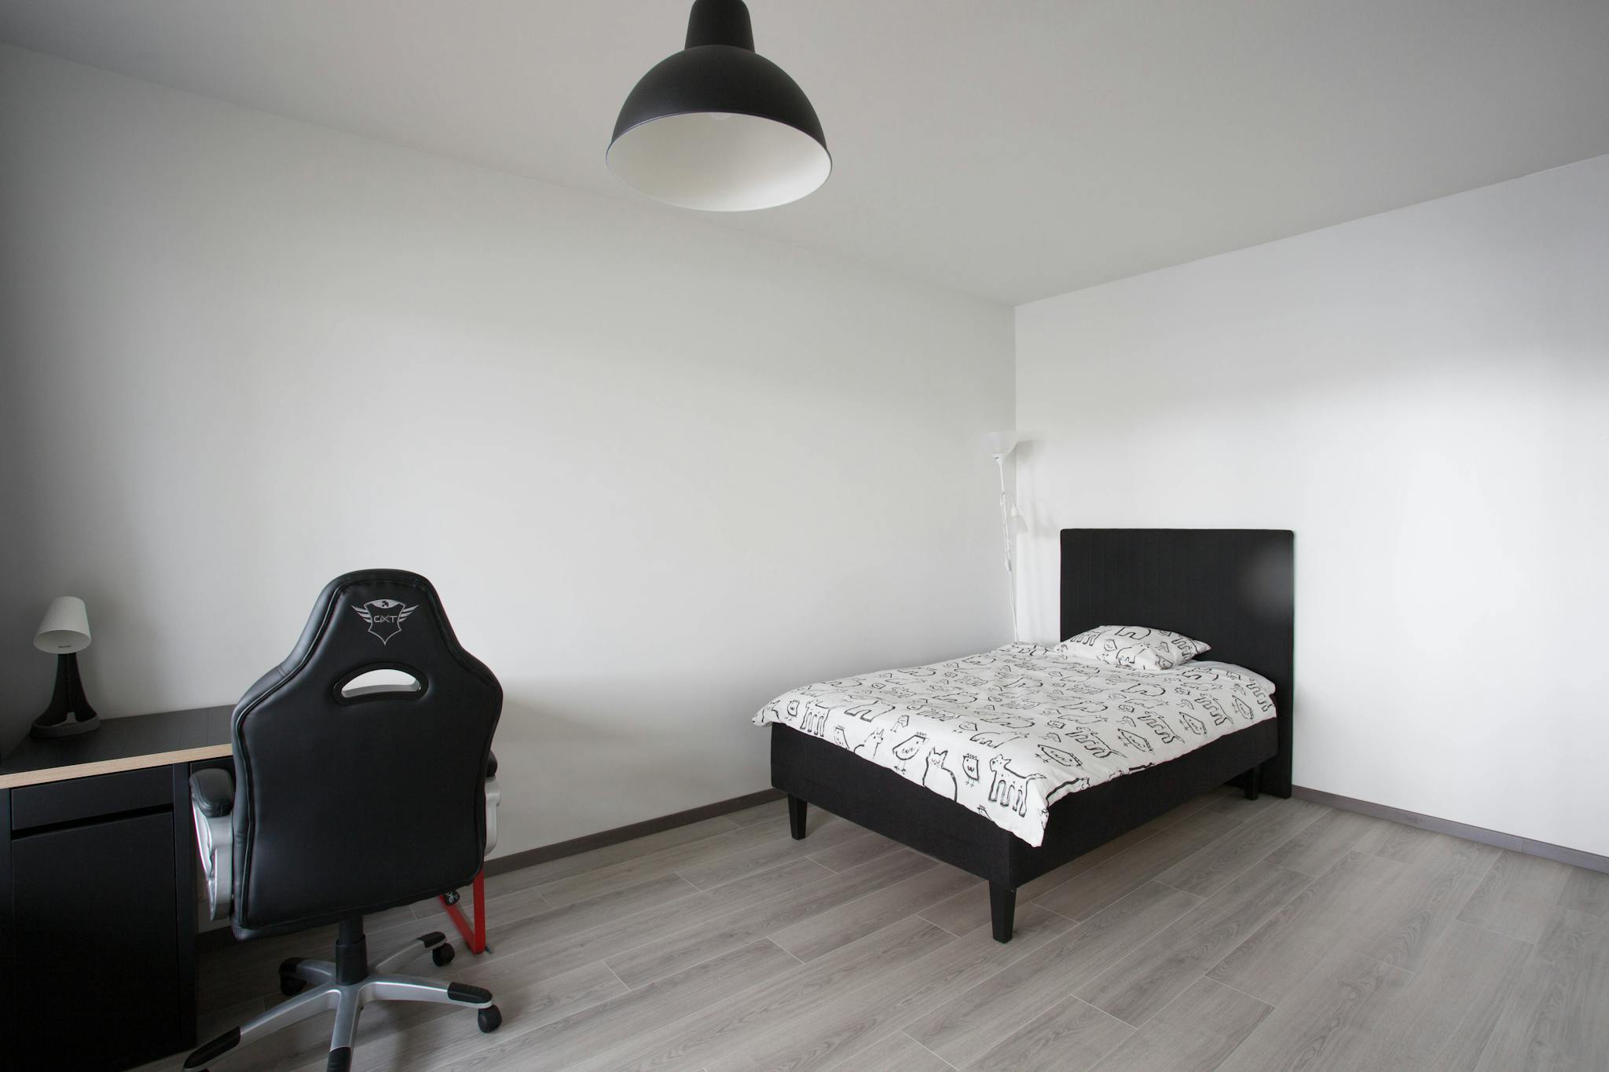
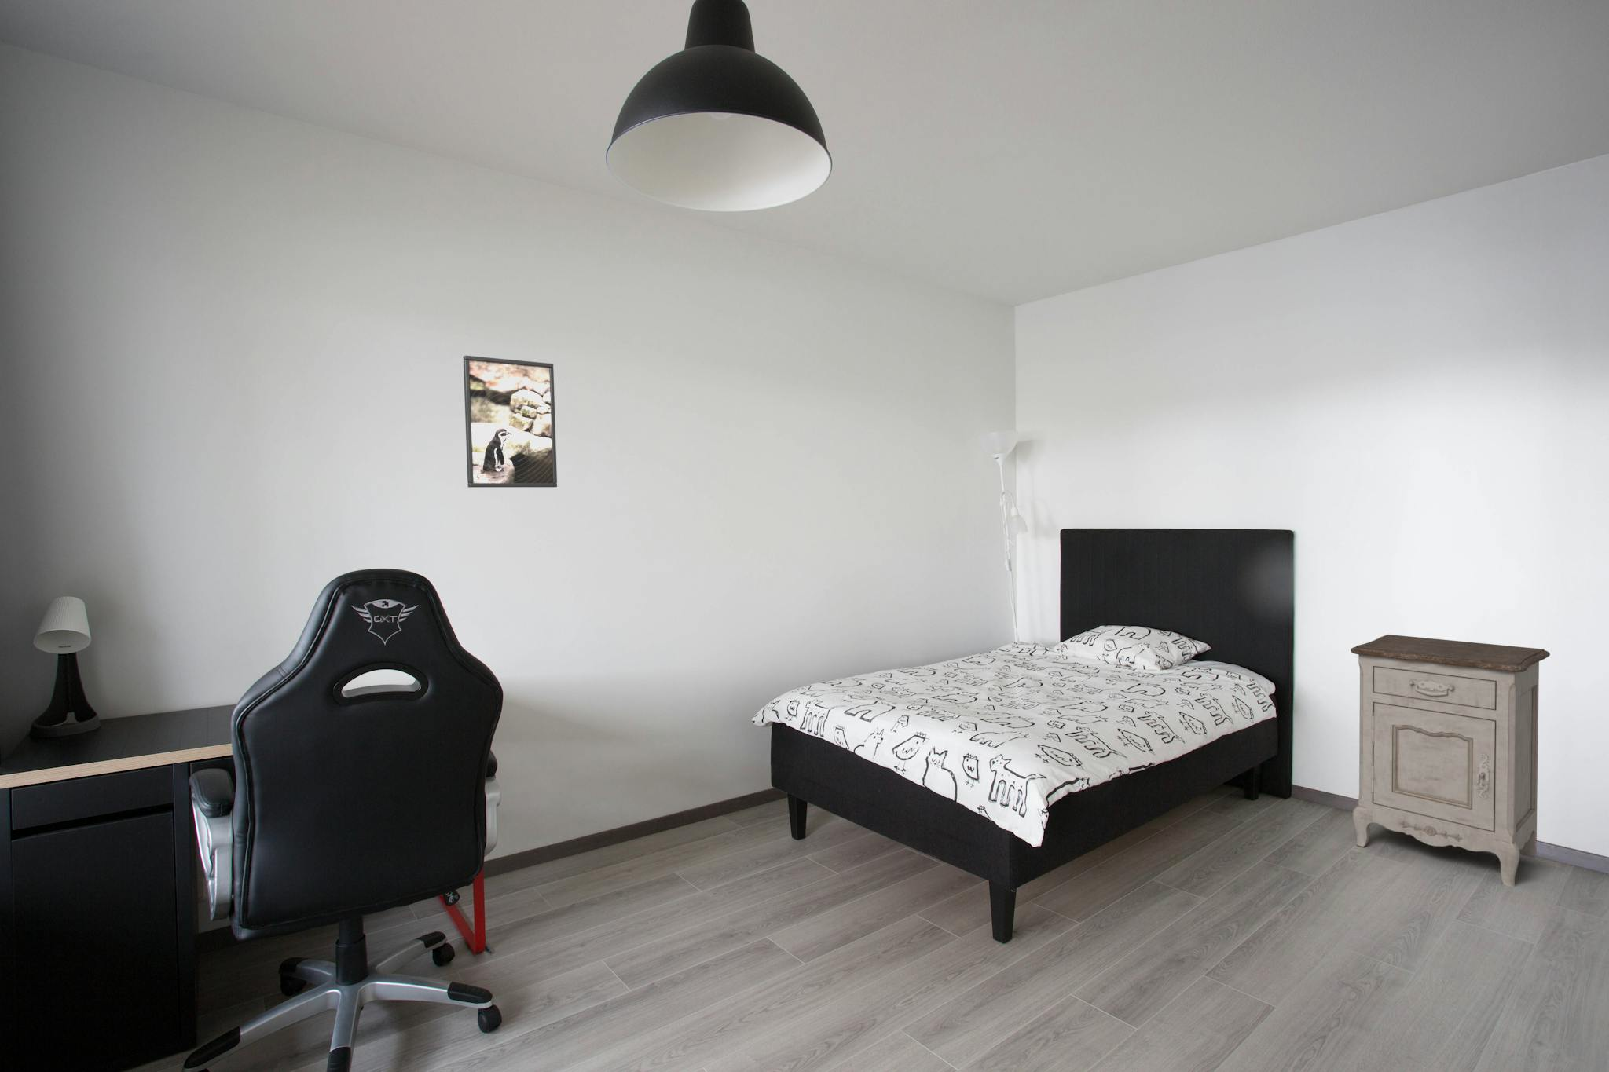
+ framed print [463,355,557,488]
+ nightstand [1349,634,1550,888]
